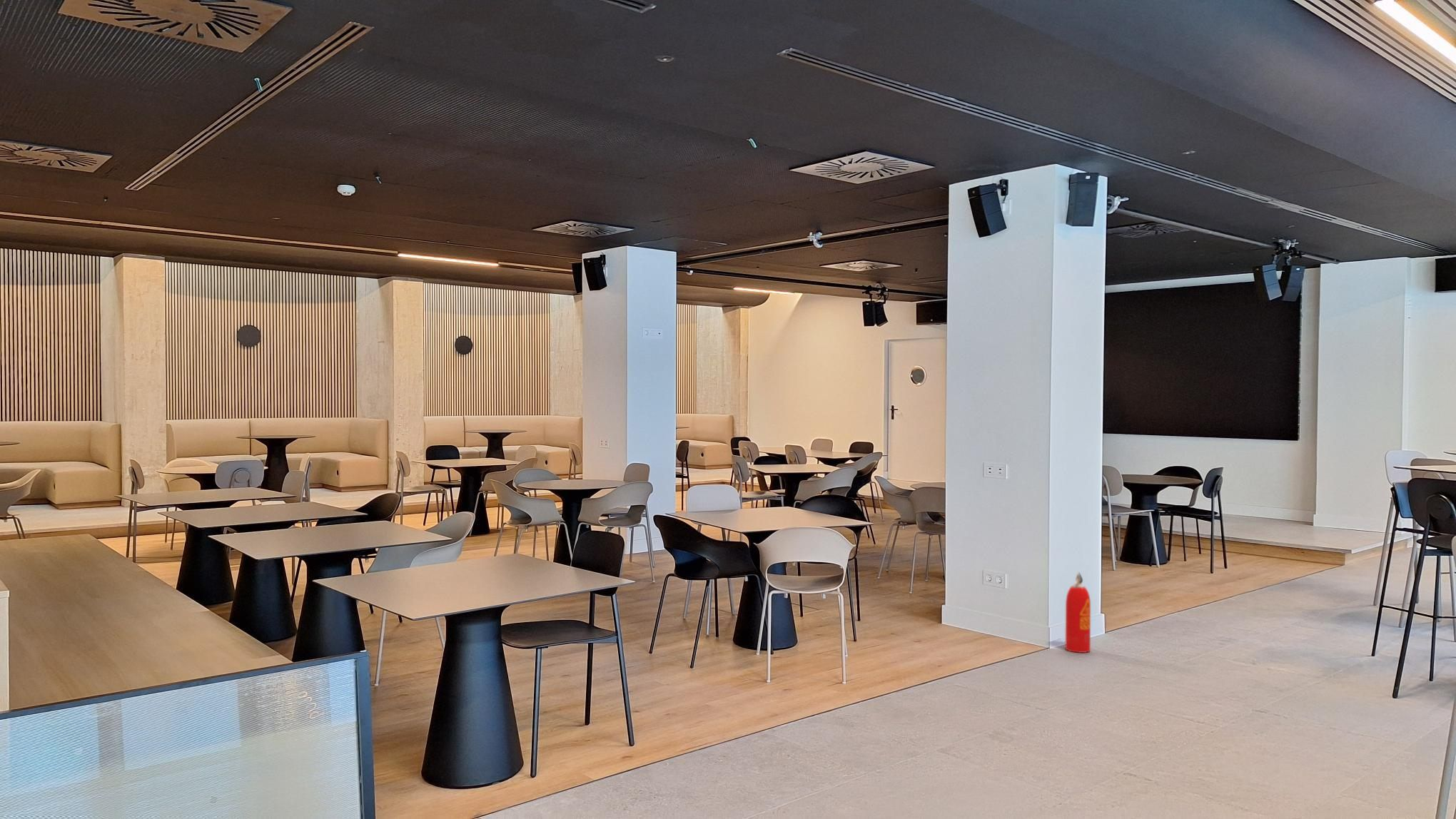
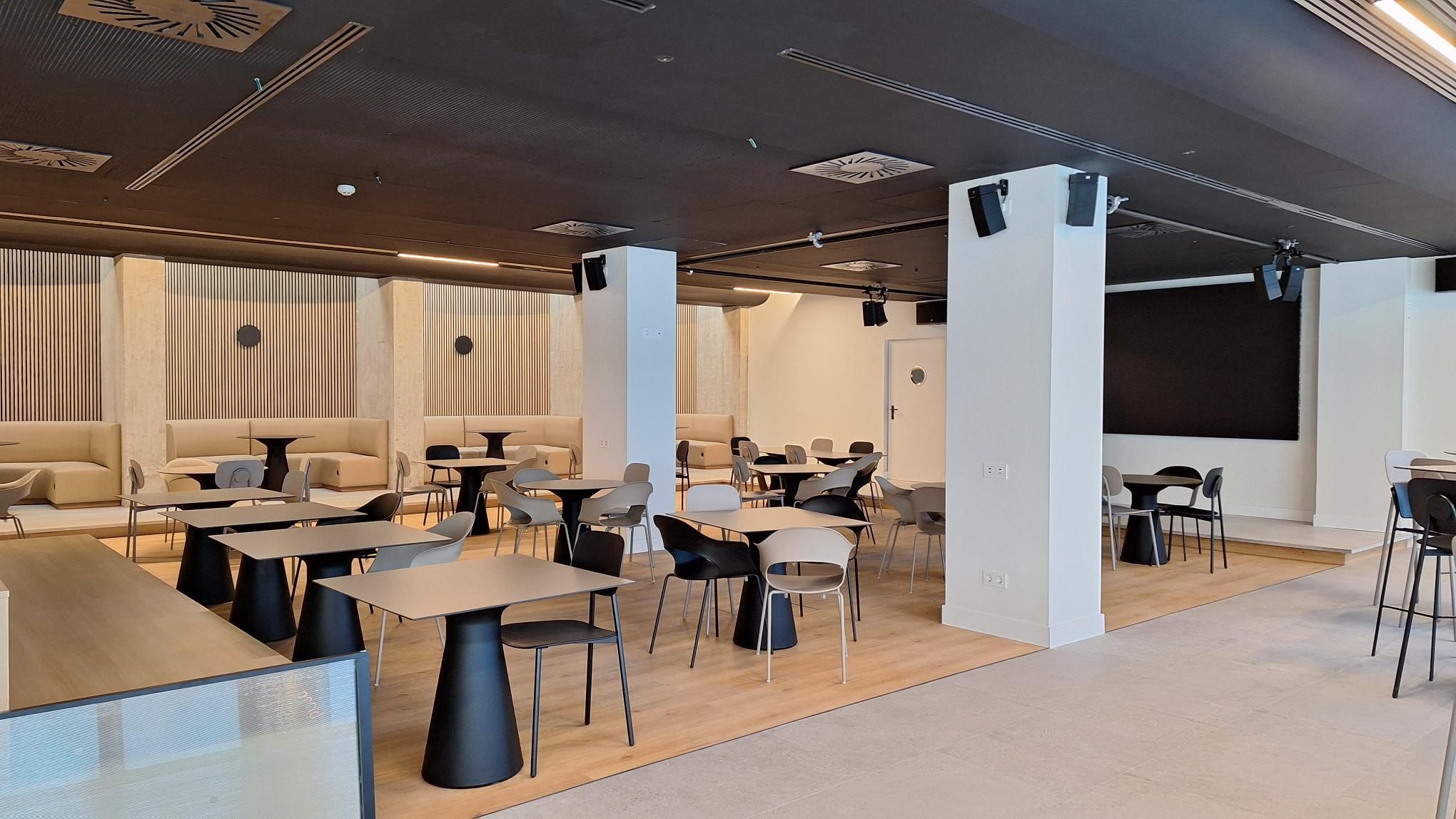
- fire extinguisher [1065,571,1091,653]
